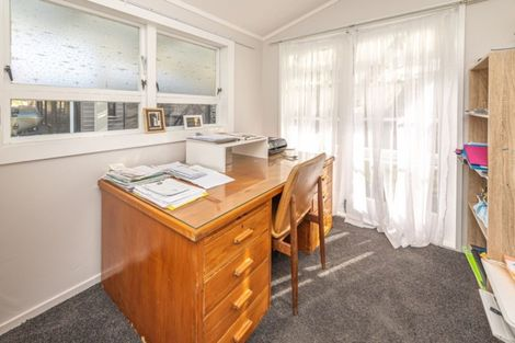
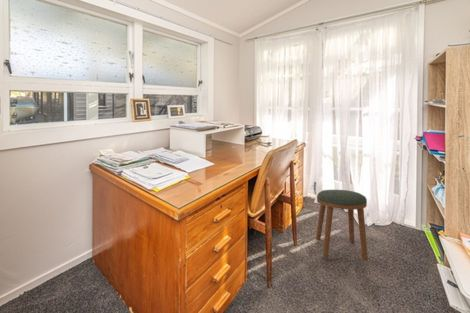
+ stool [315,189,369,262]
